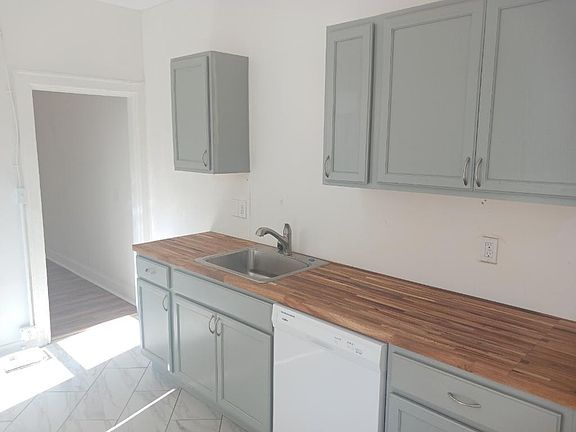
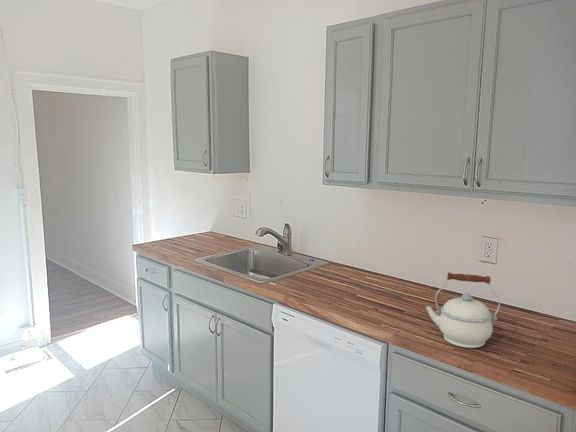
+ kettle [425,272,501,349]
